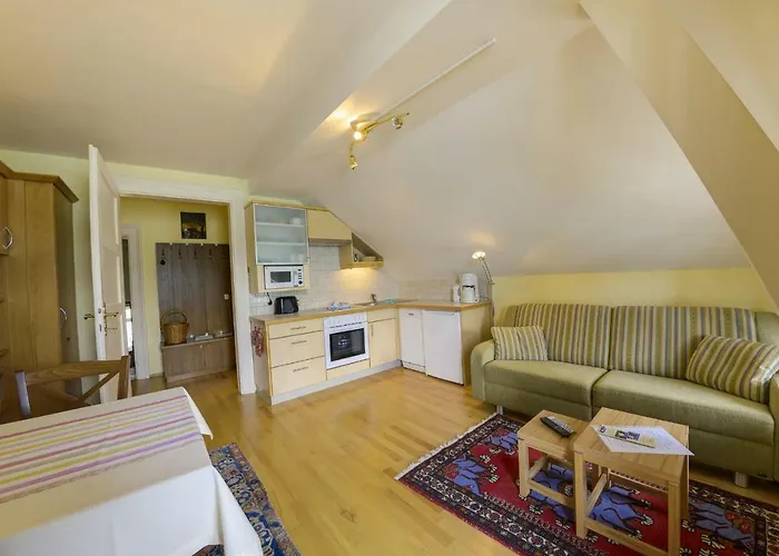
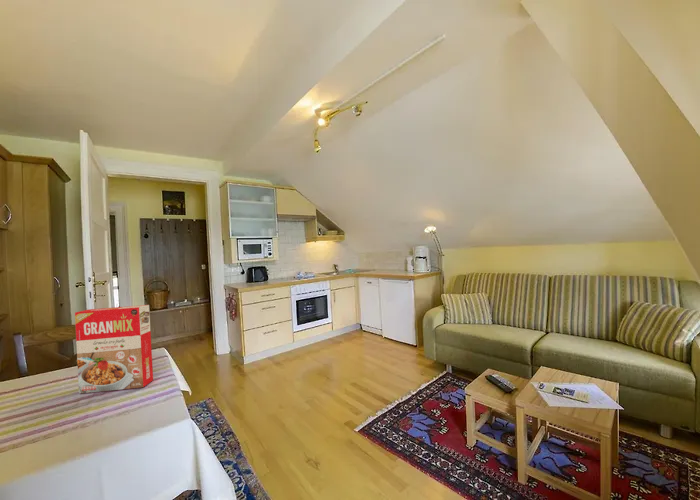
+ cereal box [74,304,154,395]
